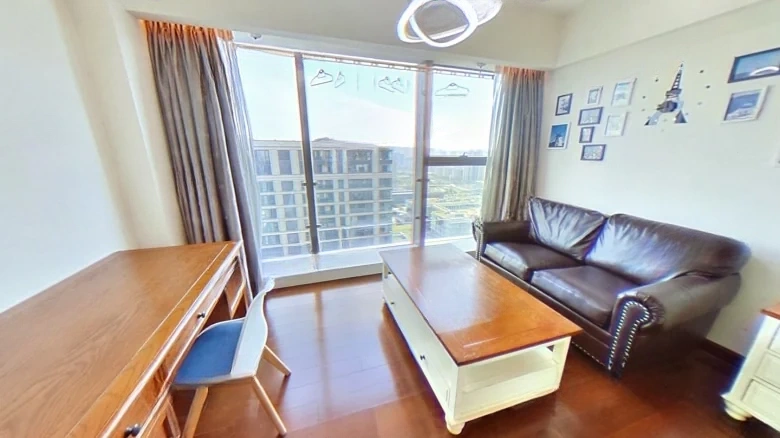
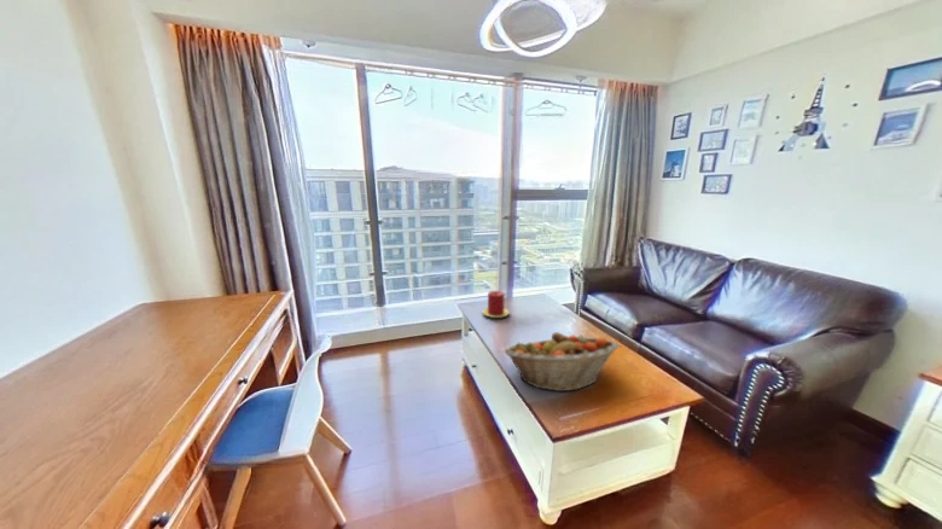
+ candle [481,290,511,319]
+ fruit basket [504,331,621,393]
